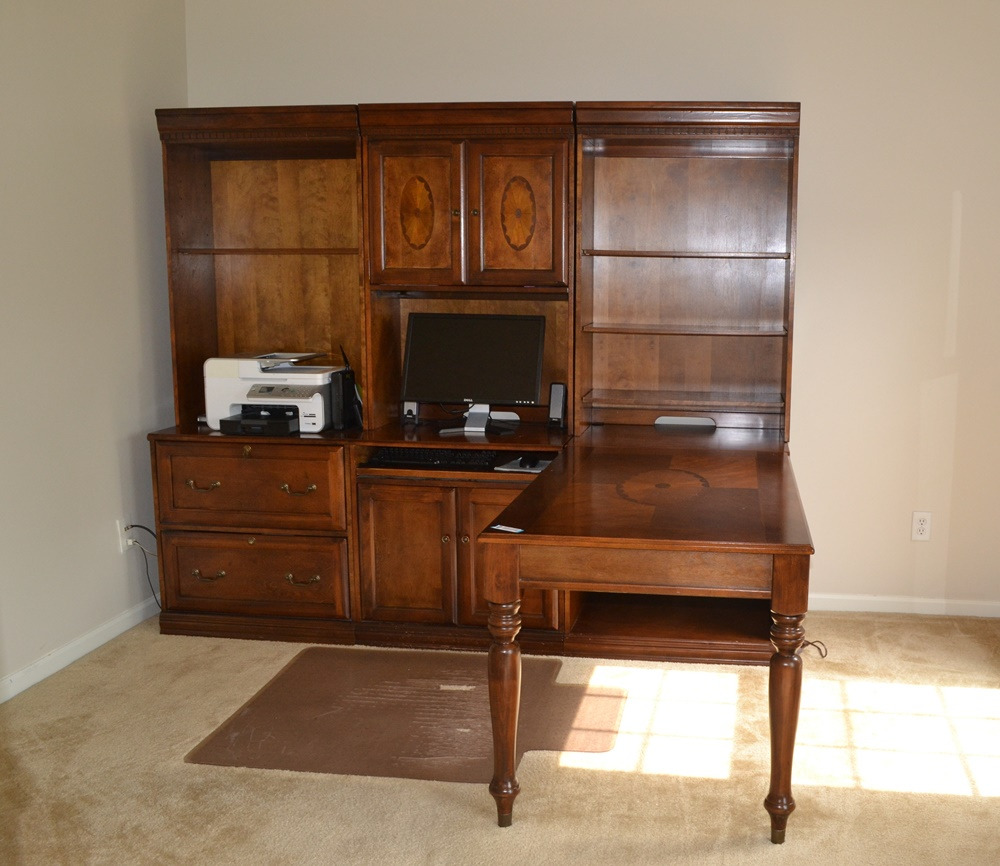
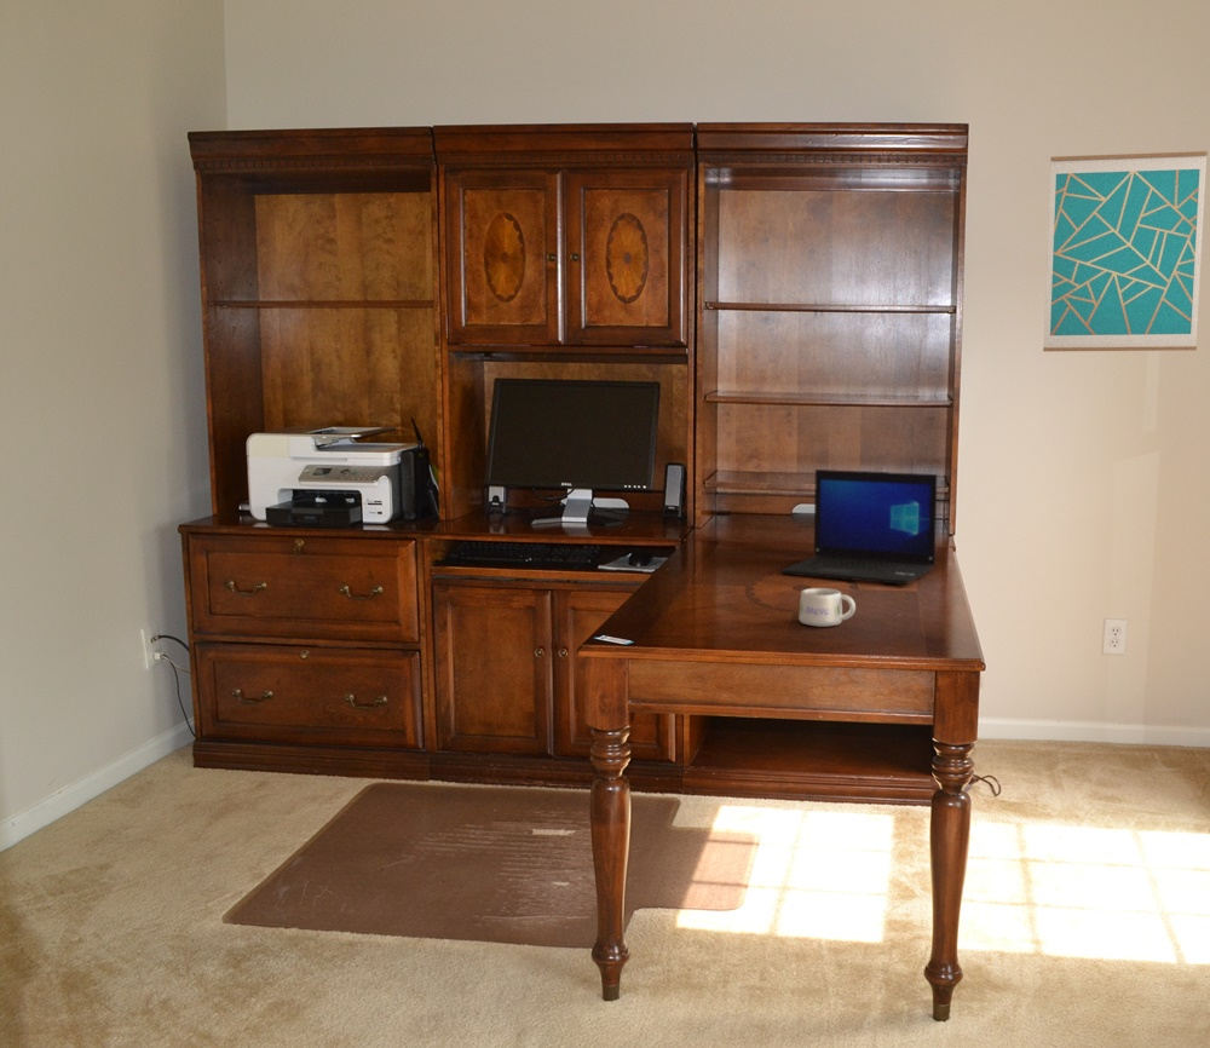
+ wall art [1042,150,1209,352]
+ mug [797,587,857,628]
+ laptop [779,468,938,586]
